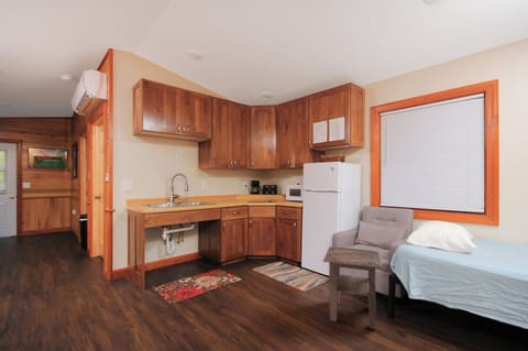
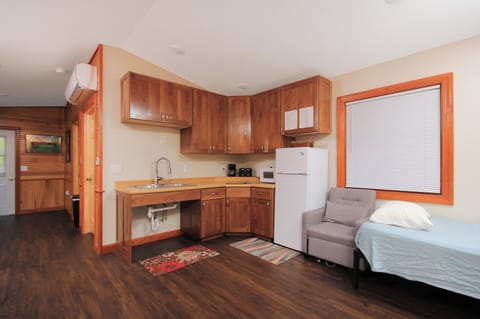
- side table [322,245,384,330]
